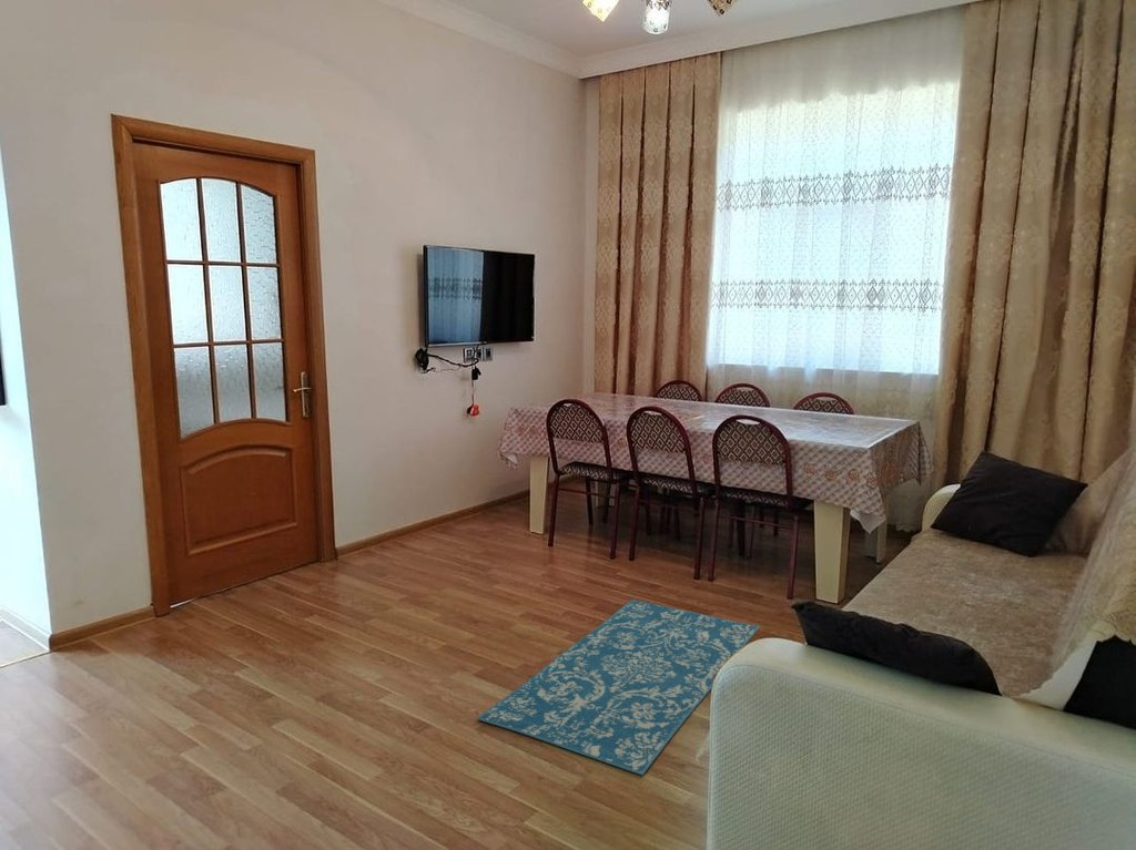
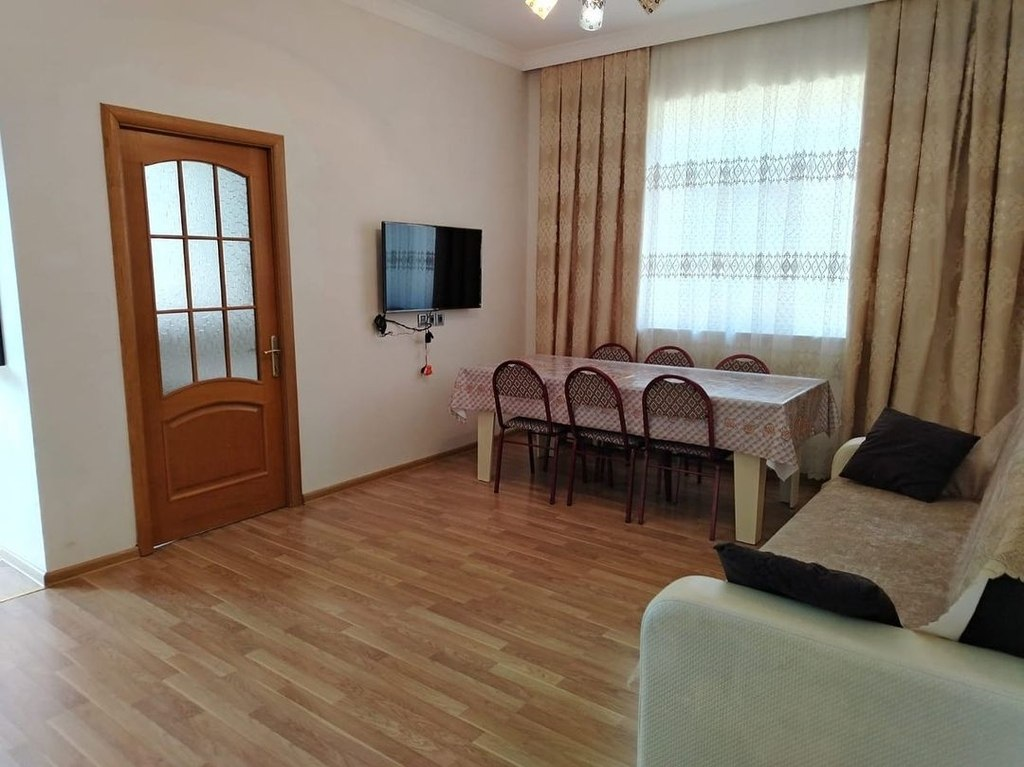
- rug [476,598,761,777]
